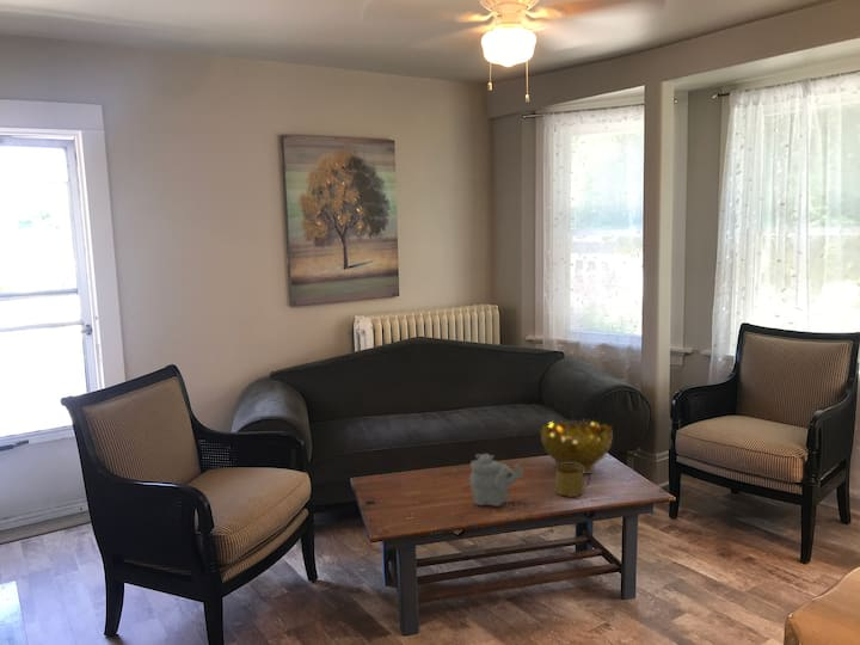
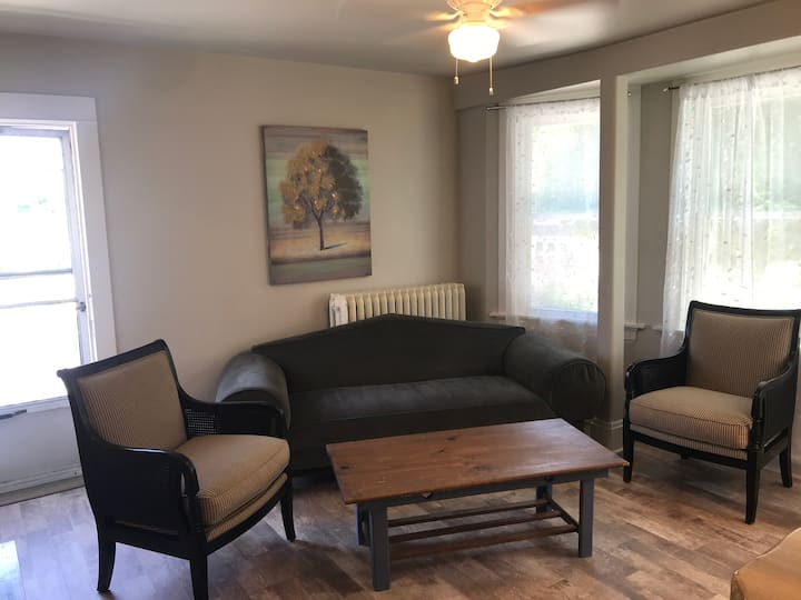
- mug [554,463,591,498]
- teapot [468,453,523,508]
- decorative bowl [540,418,614,474]
